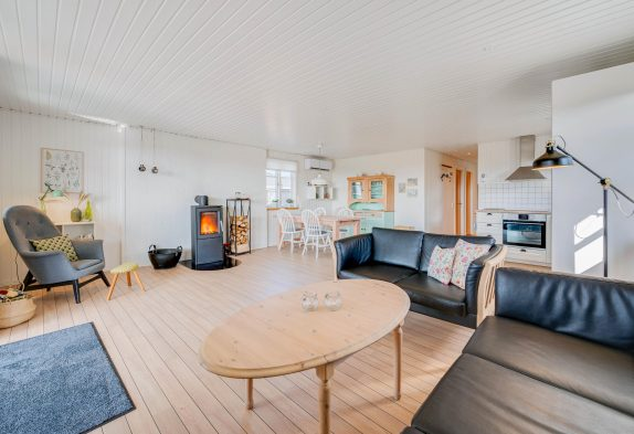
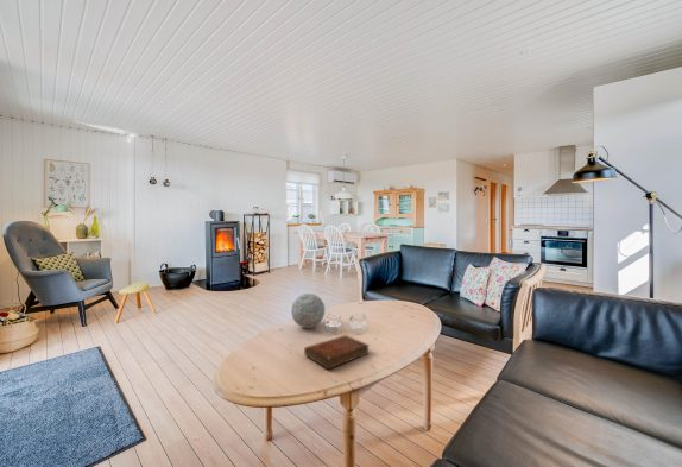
+ bible [303,334,370,371]
+ decorative ball [290,292,326,329]
